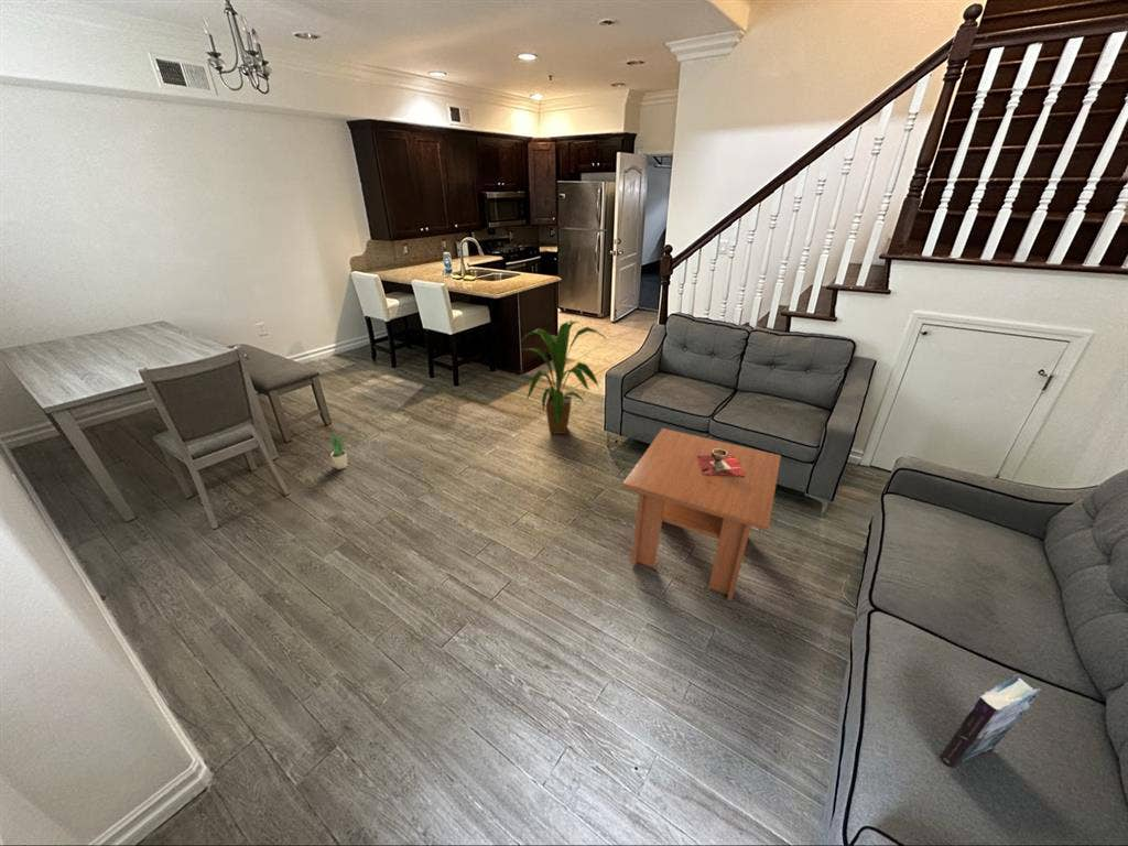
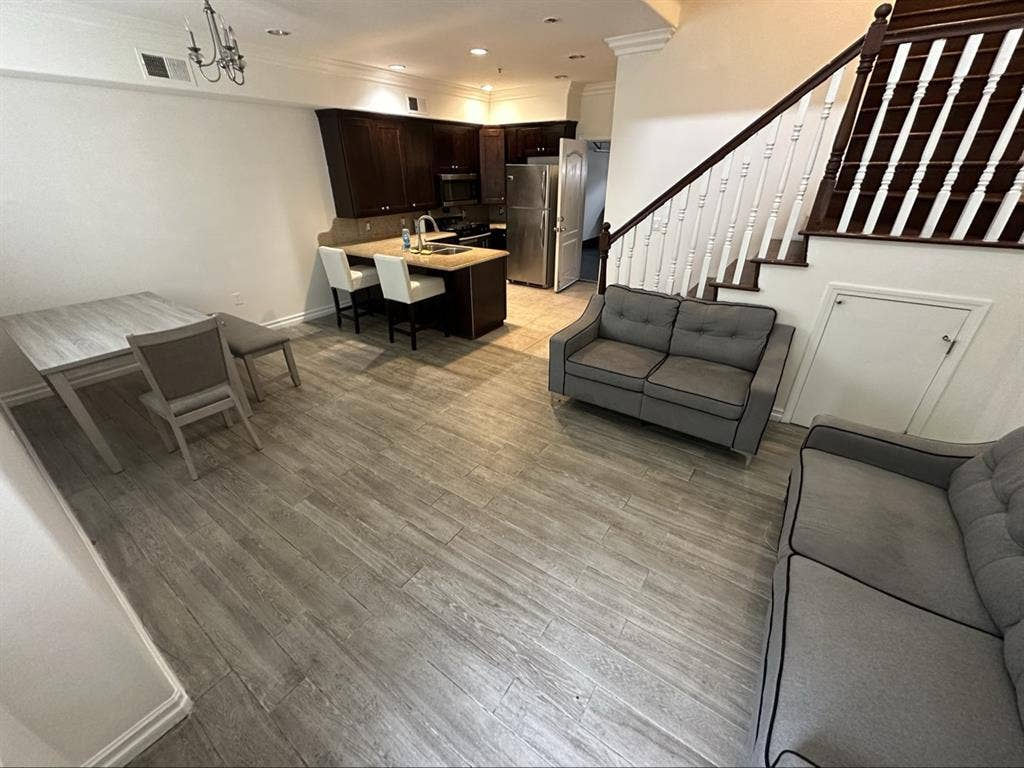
- house plant [520,319,607,435]
- hardback book [937,673,1042,769]
- decorative bowl [696,448,745,476]
- coffee table [621,427,782,603]
- potted plant [326,430,349,470]
